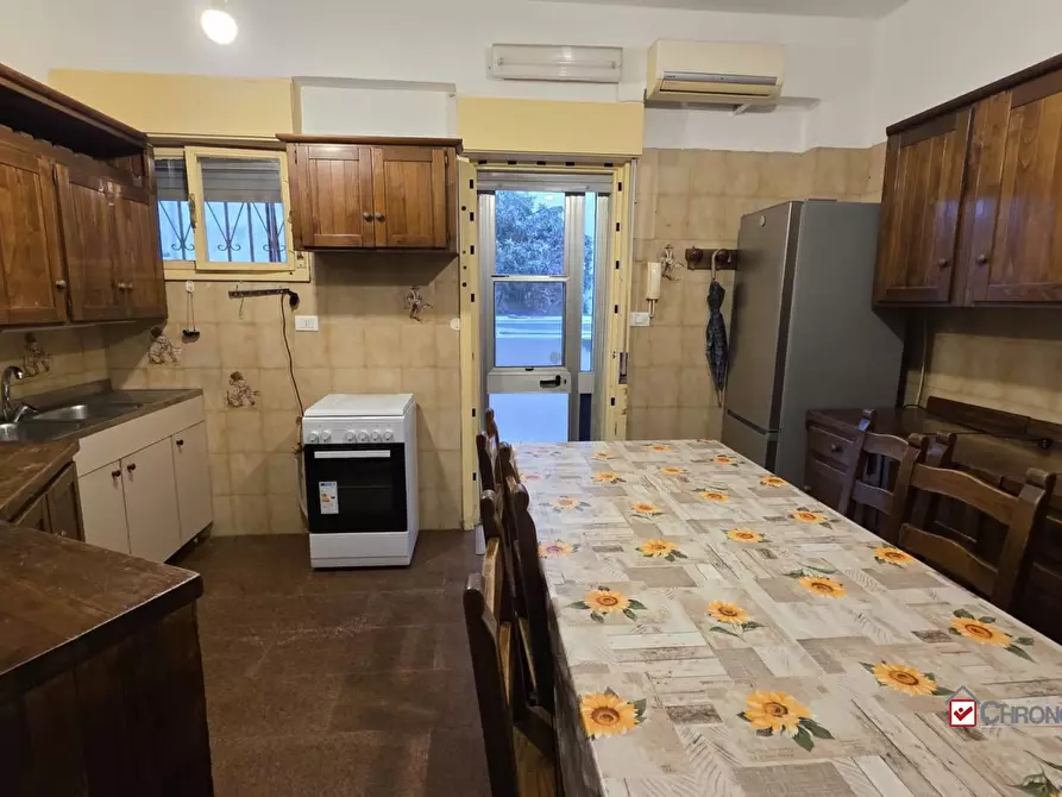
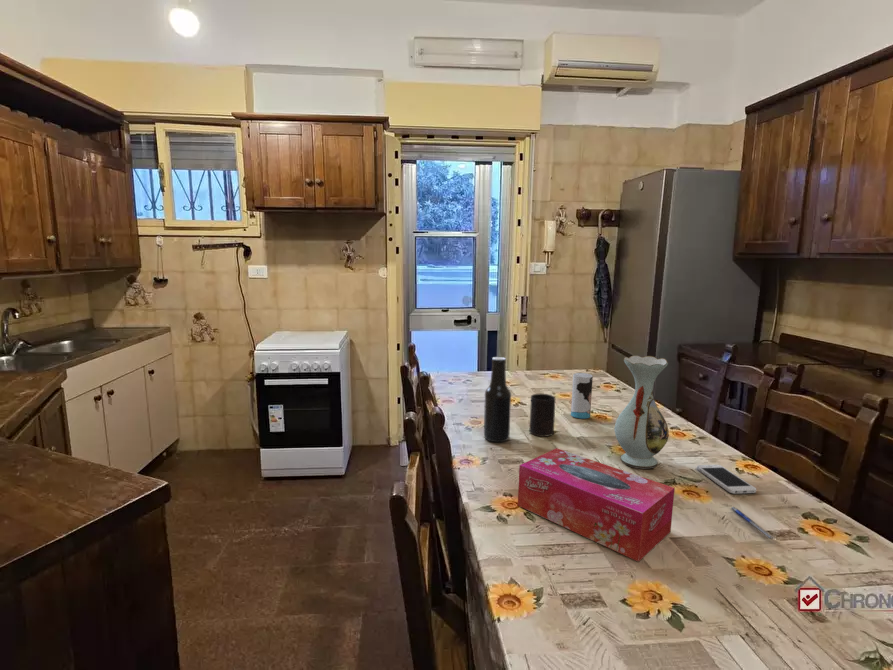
+ pen [730,506,774,541]
+ cup [570,372,594,420]
+ cup [529,393,556,437]
+ smartphone [696,464,757,495]
+ tissue box [517,447,676,563]
+ vase [614,354,670,470]
+ beer bottle [483,356,512,443]
